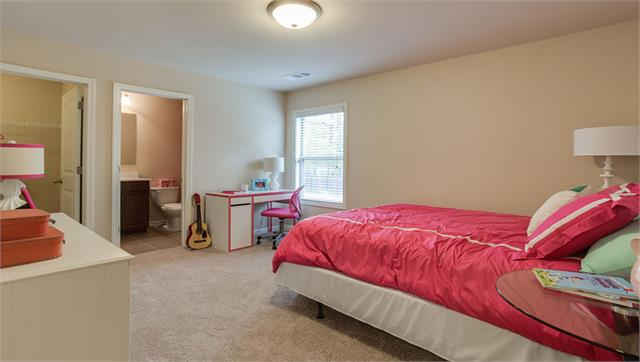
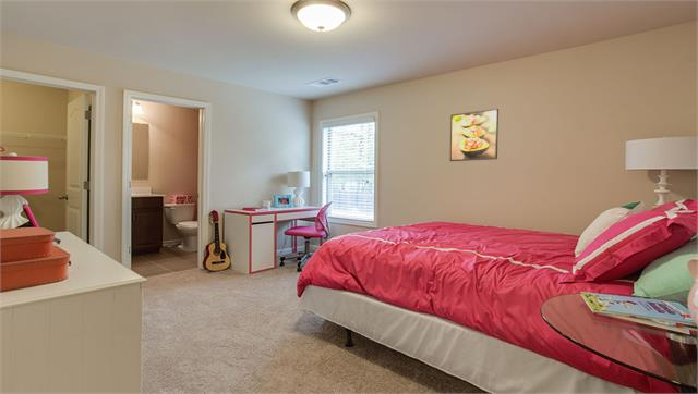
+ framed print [449,108,500,162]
